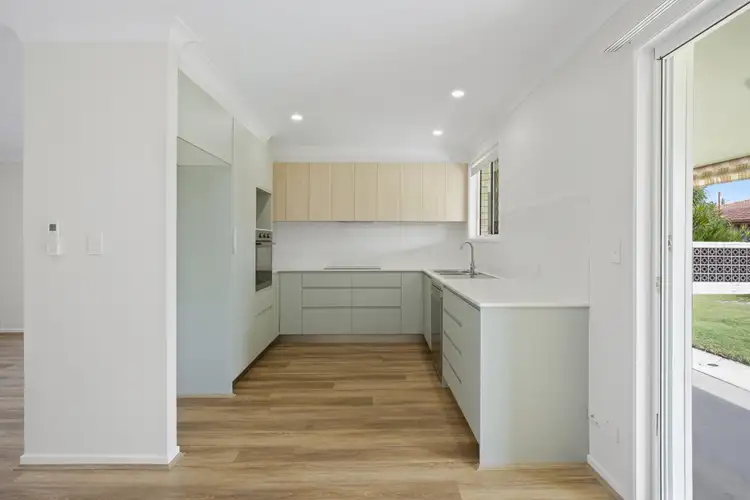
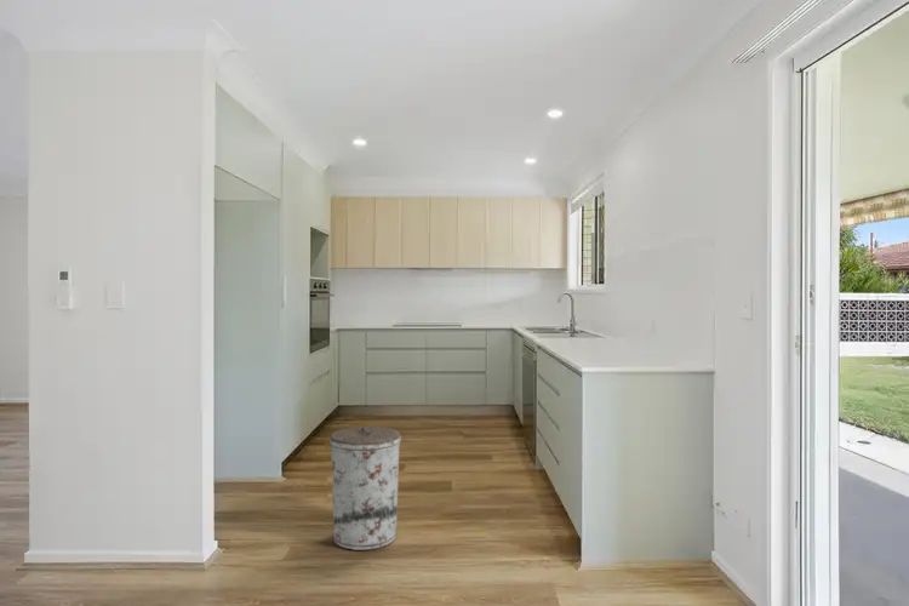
+ trash can [328,425,402,551]
